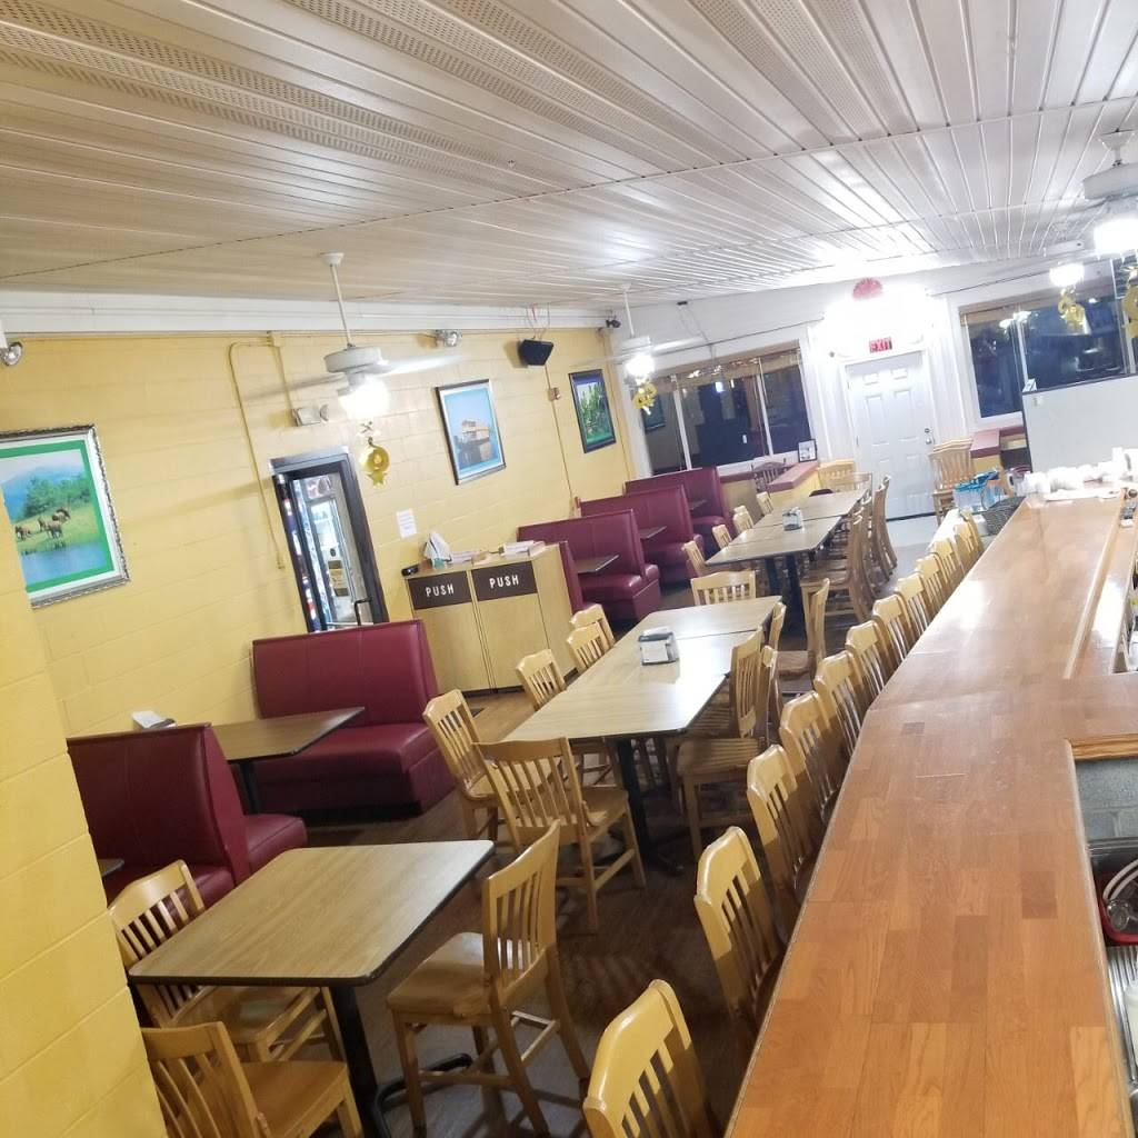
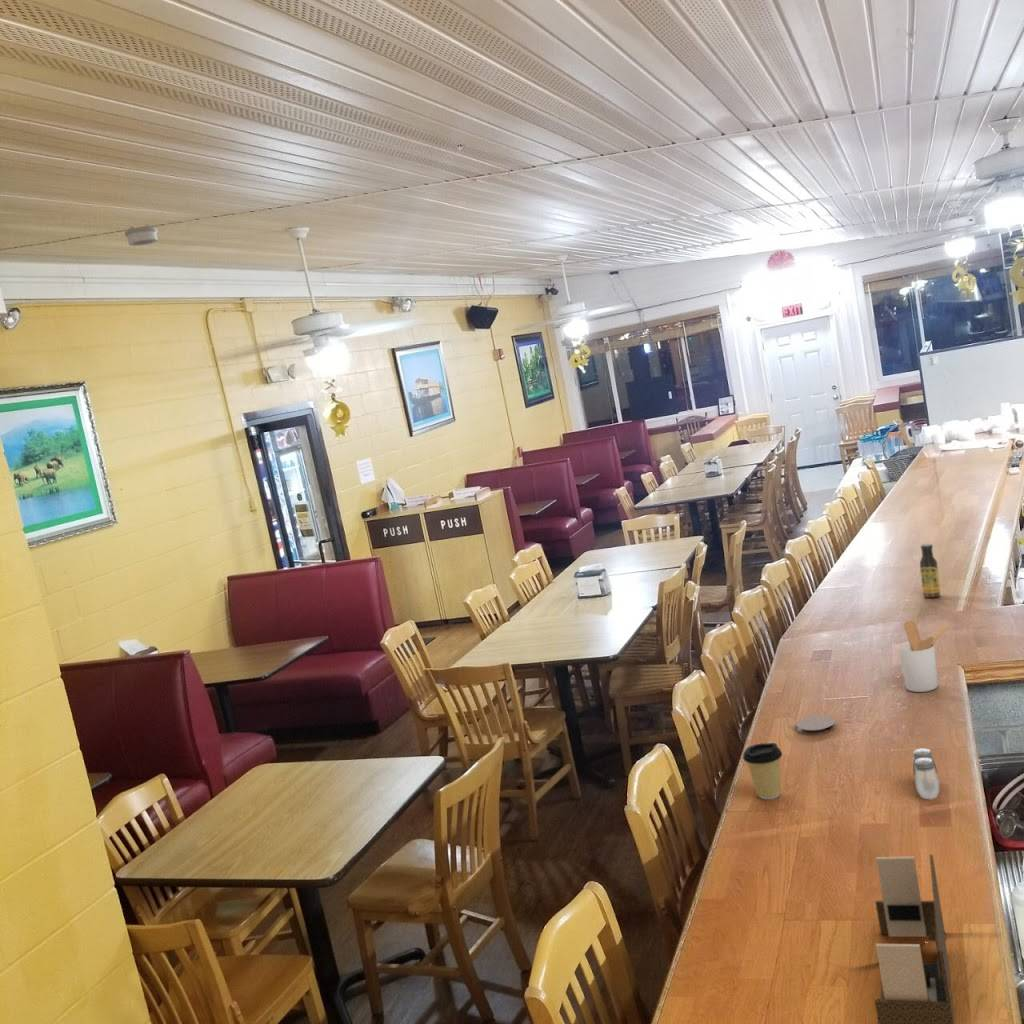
+ utensil holder [896,619,950,693]
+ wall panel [874,854,956,1024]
+ salt and pepper shaker [912,747,940,800]
+ coffee cup [742,742,783,800]
+ sauce bottle [919,543,941,599]
+ coaster [796,715,836,736]
+ smoke detector [124,223,159,247]
